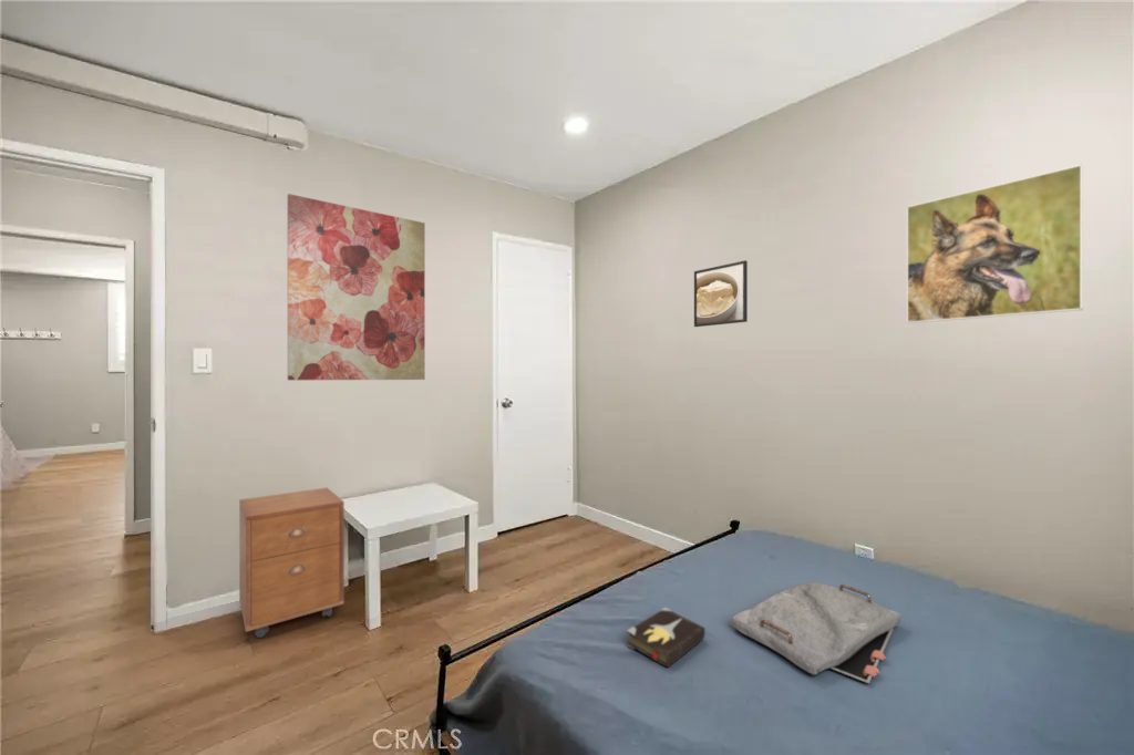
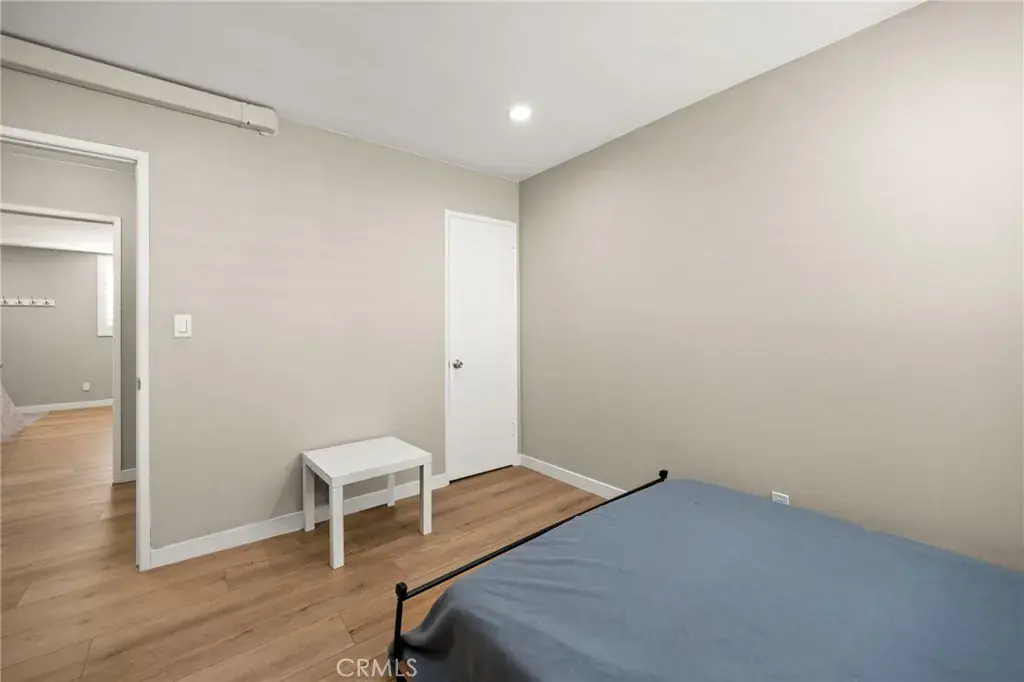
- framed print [693,259,749,328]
- wall art [287,193,426,381]
- serving tray [730,581,903,684]
- cabinet [238,487,346,639]
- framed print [906,164,1084,324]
- hardback book [626,607,707,670]
